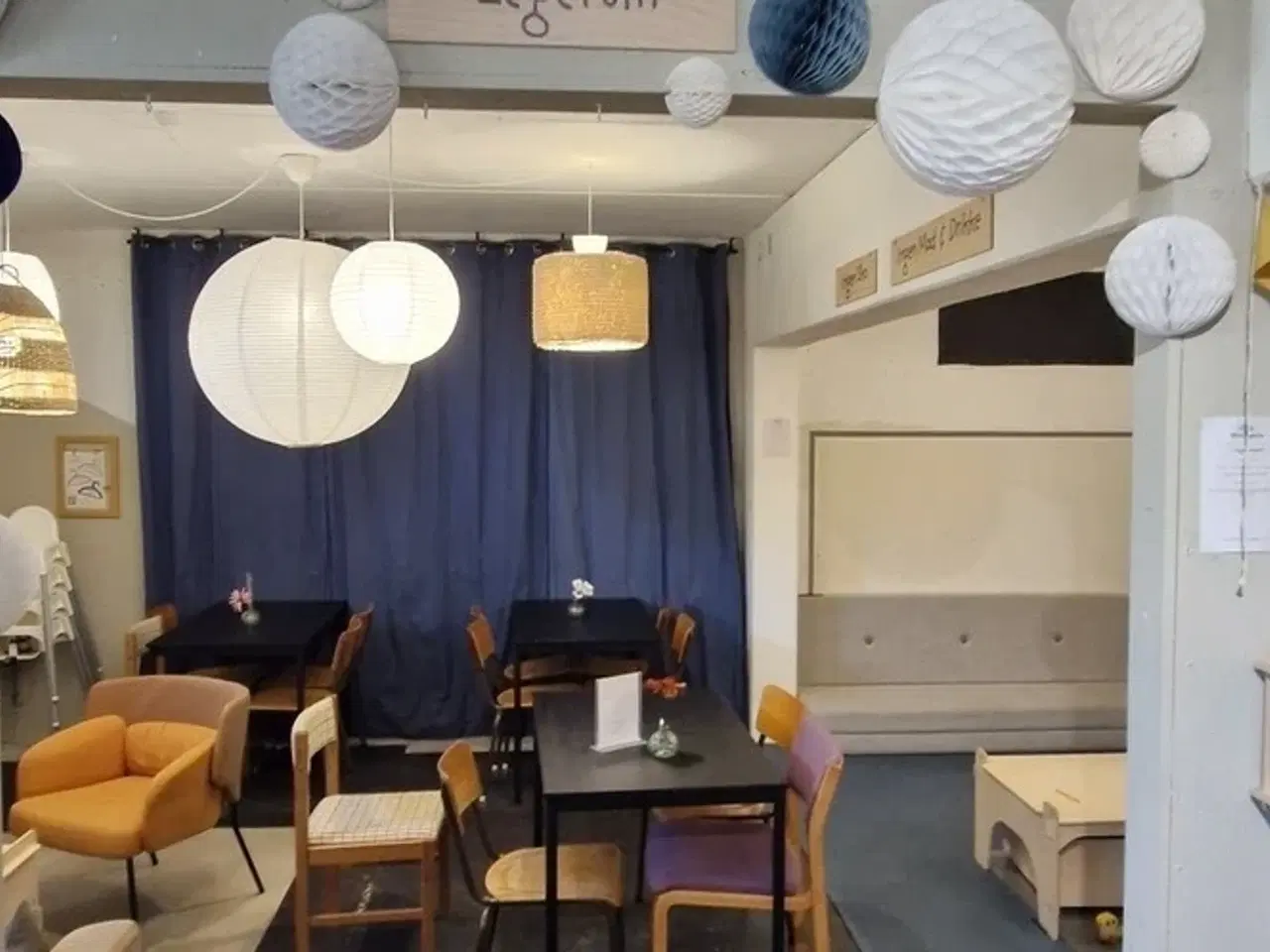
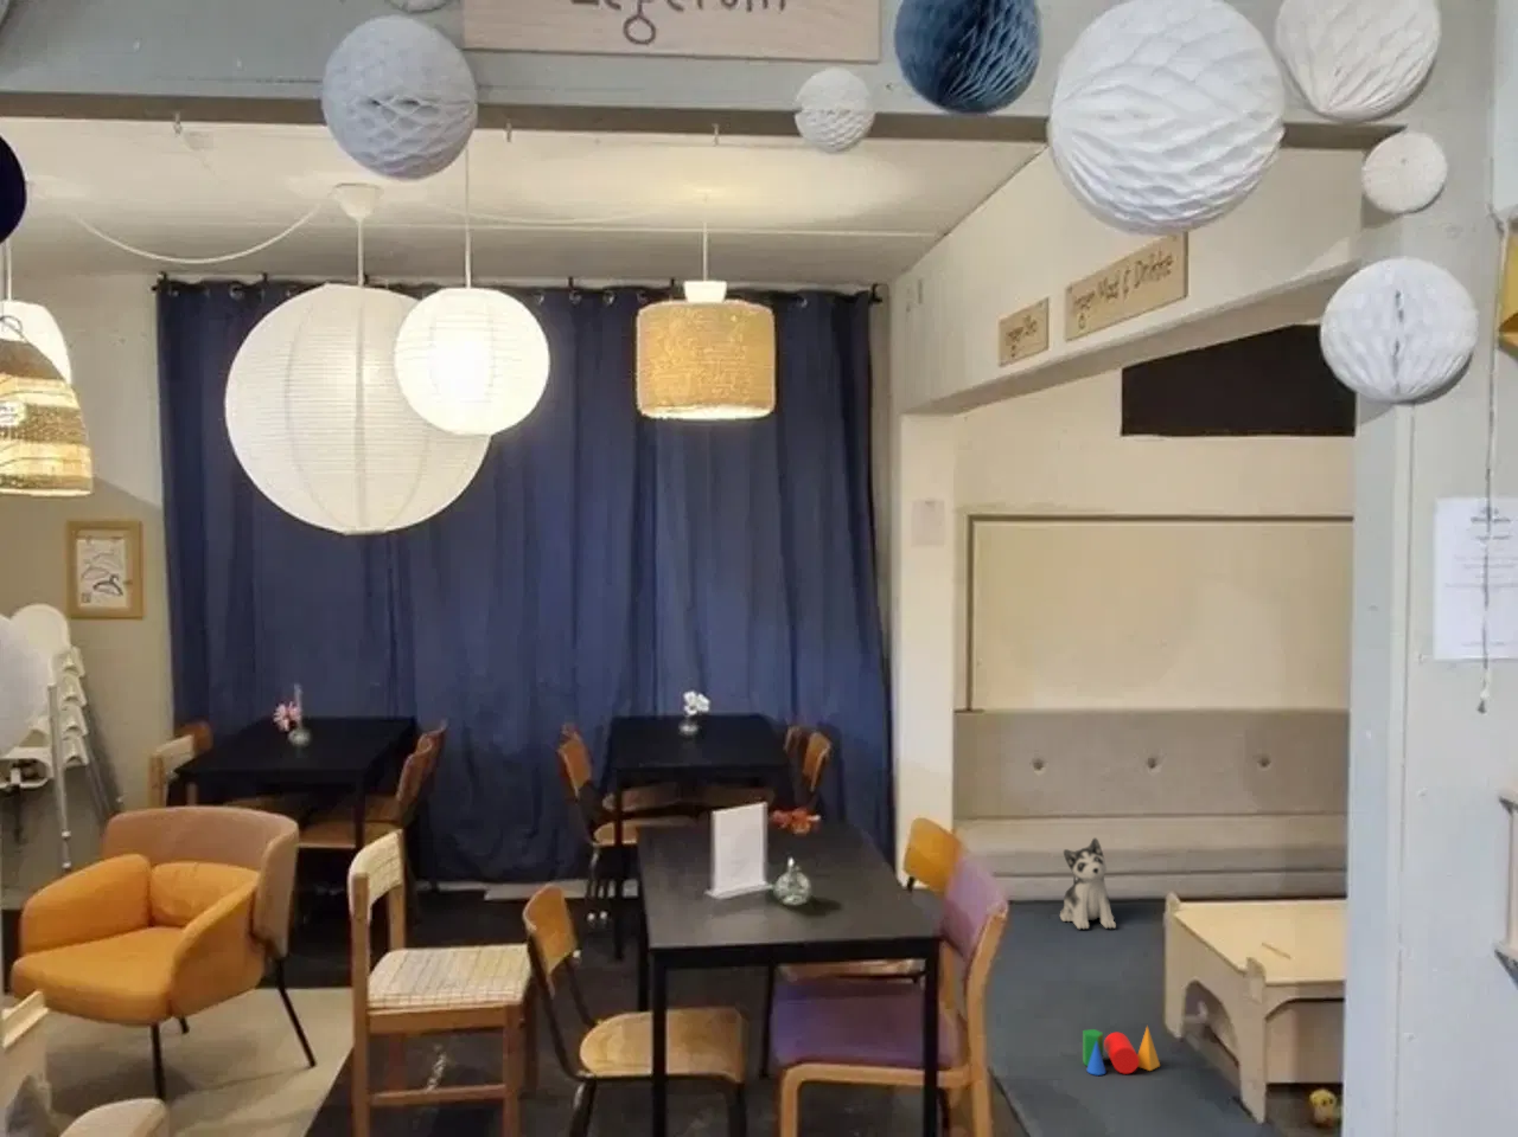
+ toy blocks [1082,1025,1161,1076]
+ plush toy [1059,836,1118,929]
